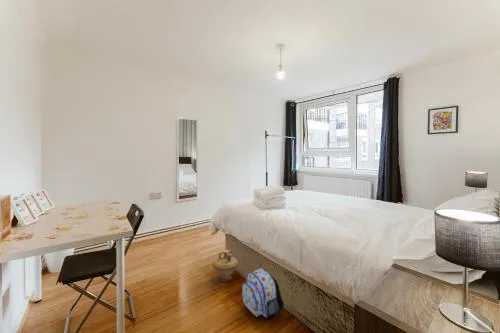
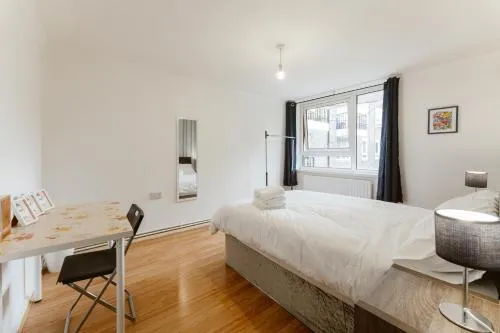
- backpack [241,266,285,319]
- ceramic jug [212,249,239,283]
